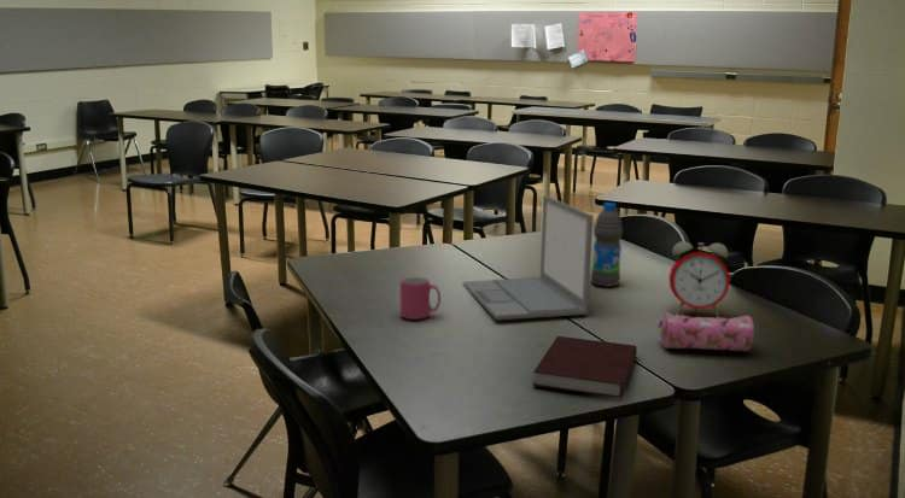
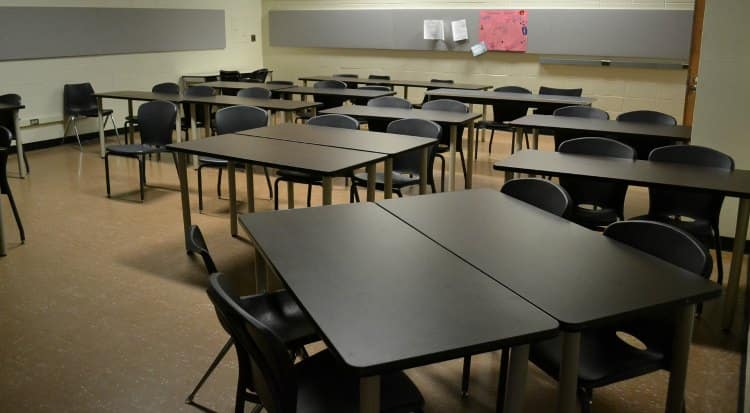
- water bottle [590,201,624,288]
- mug [399,276,442,321]
- alarm clock [667,240,731,318]
- pencil case [656,312,755,352]
- notebook [532,335,638,399]
- laptop [462,194,594,321]
